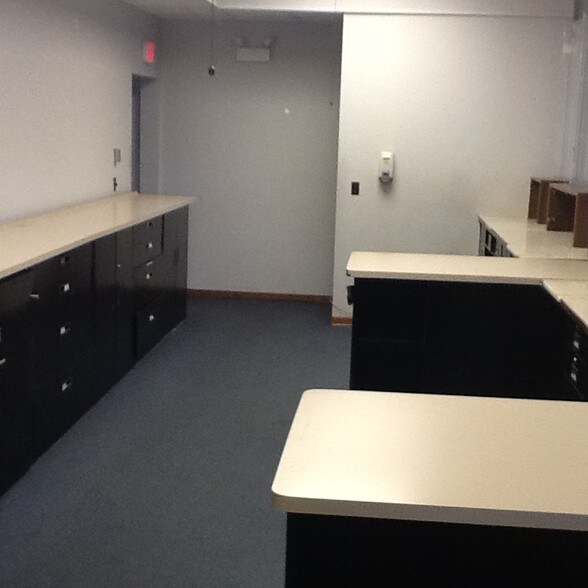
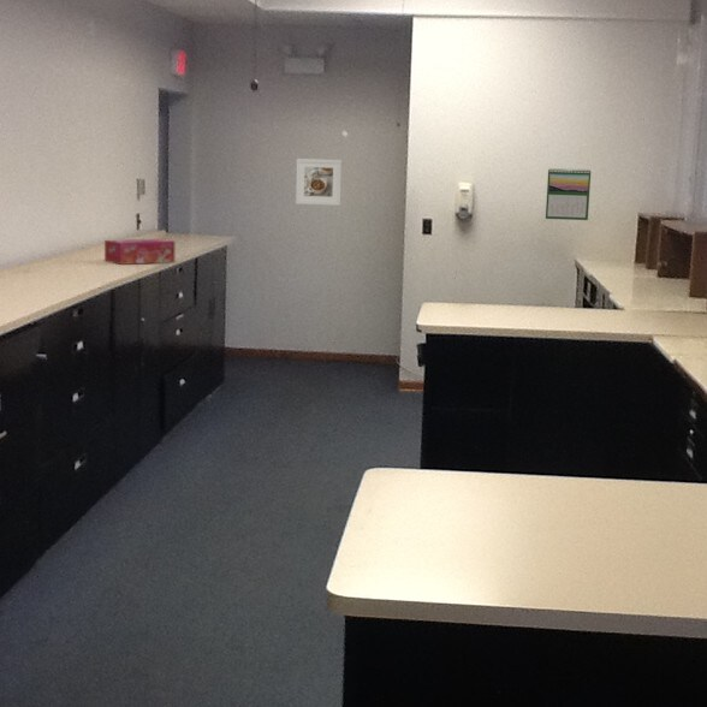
+ calendar [545,167,592,221]
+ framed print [295,158,343,207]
+ tissue box [103,238,176,266]
